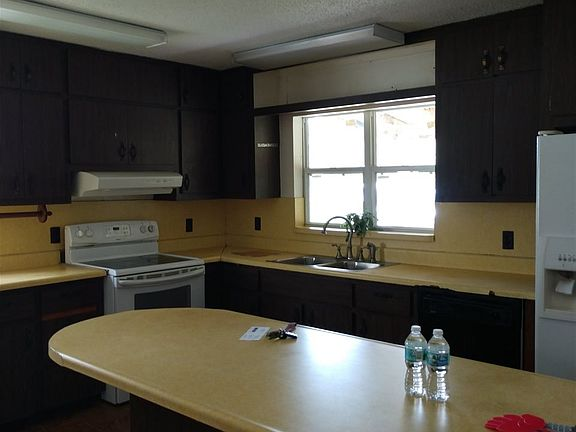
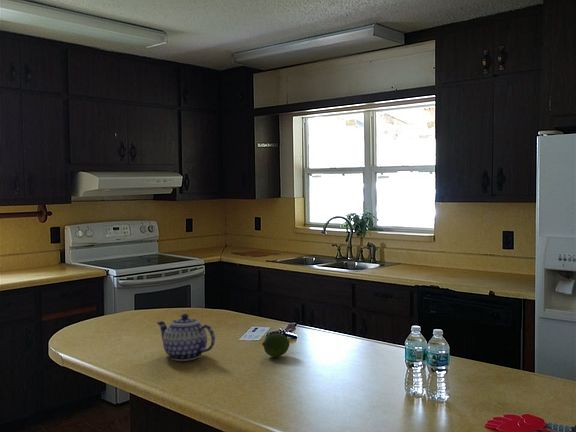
+ teapot [156,313,216,362]
+ fruit [261,332,290,358]
